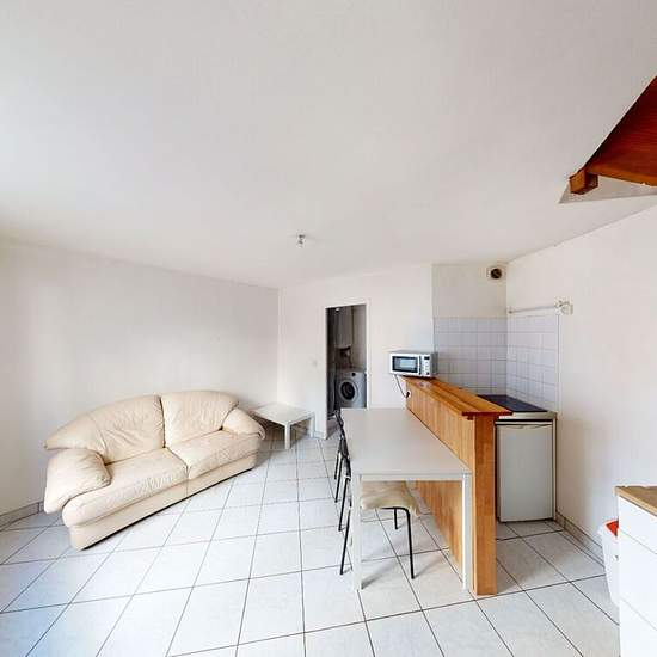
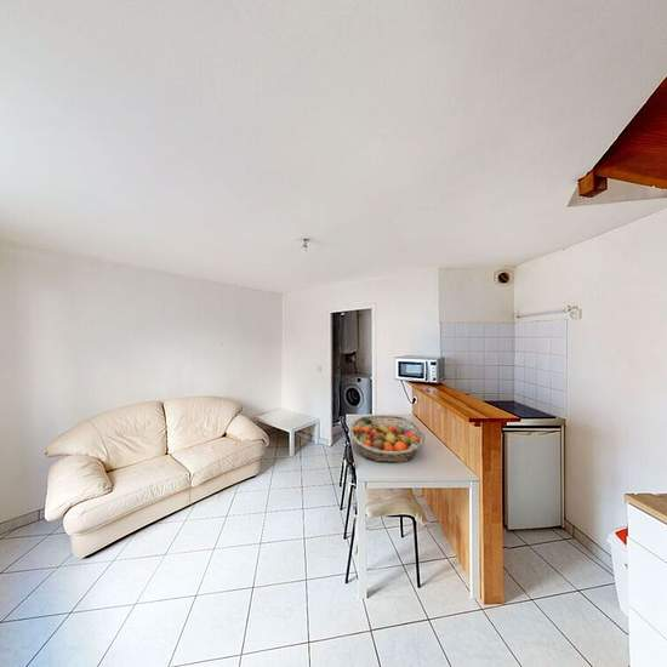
+ fruit basket [348,414,426,463]
